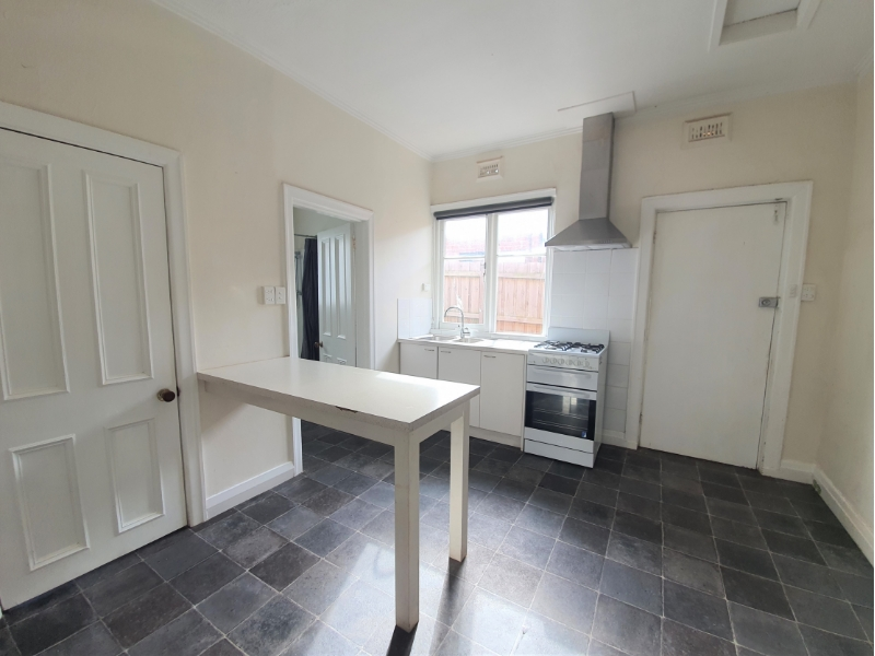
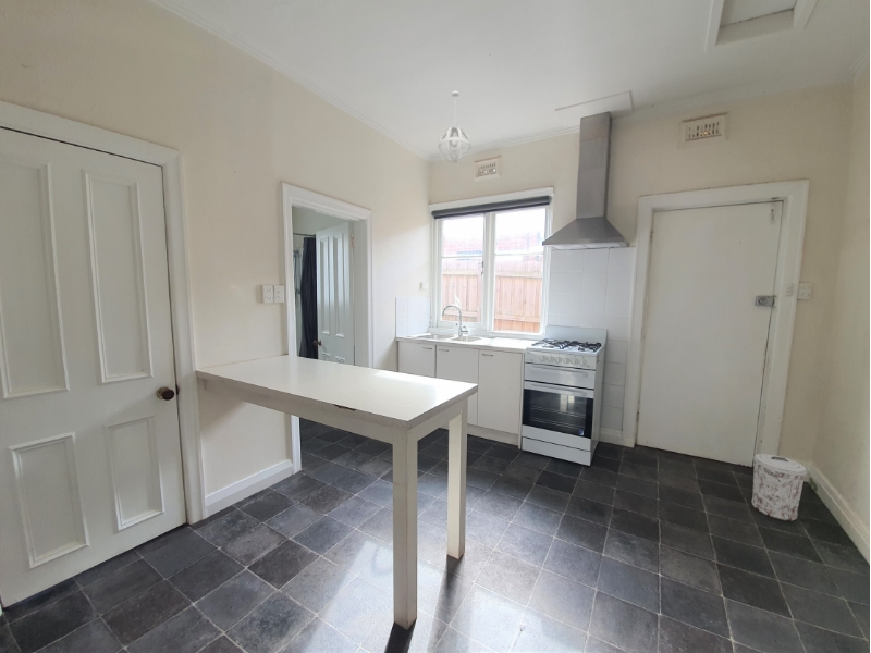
+ trash can [751,453,808,521]
+ pendant light [438,90,471,164]
